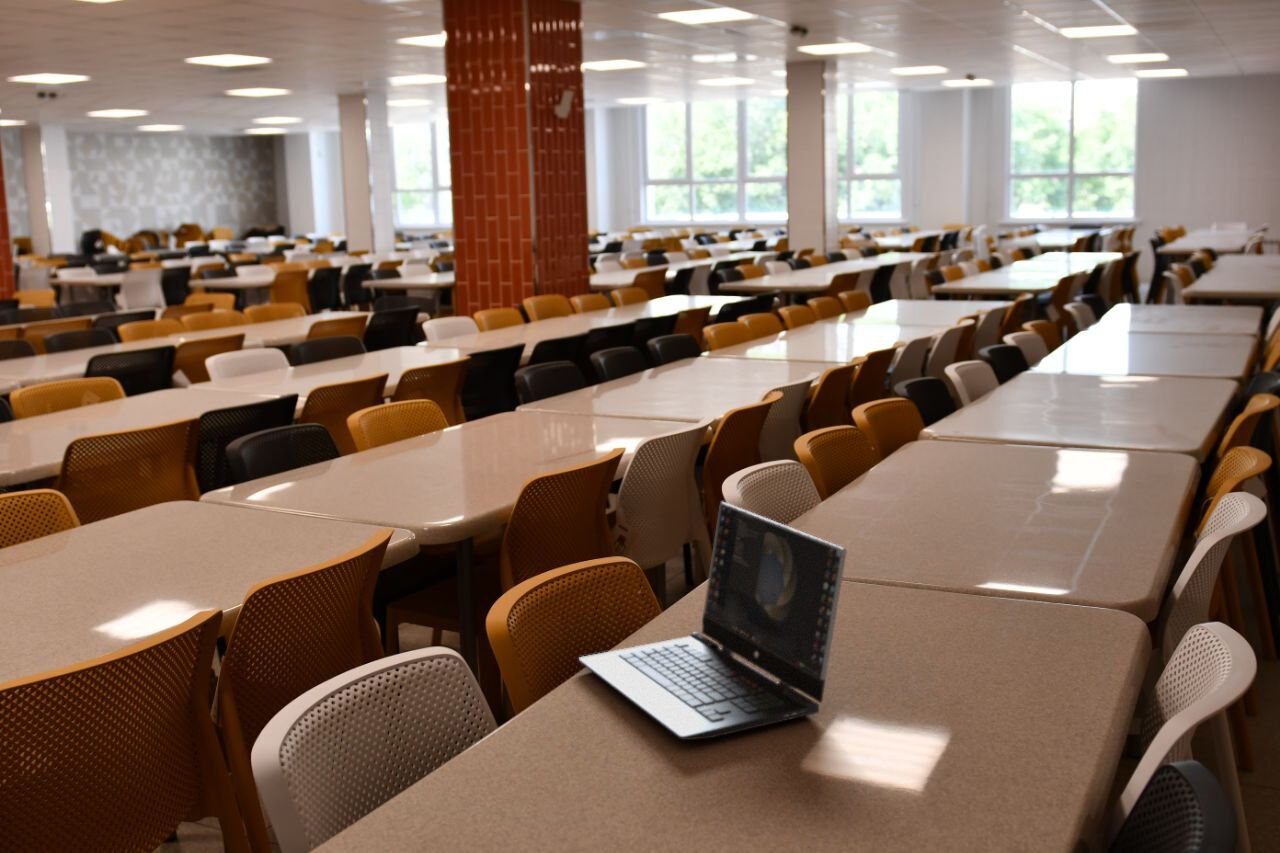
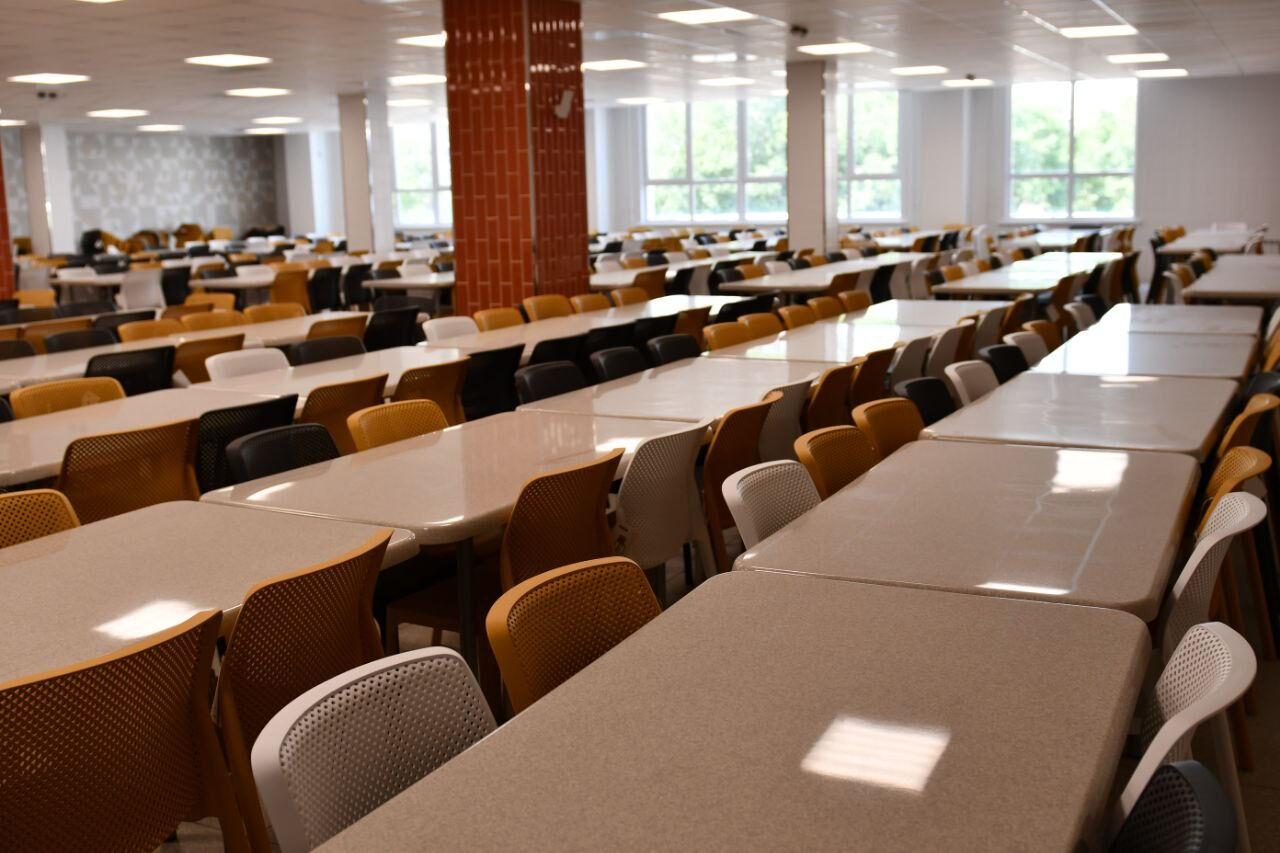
- laptop [578,501,848,741]
